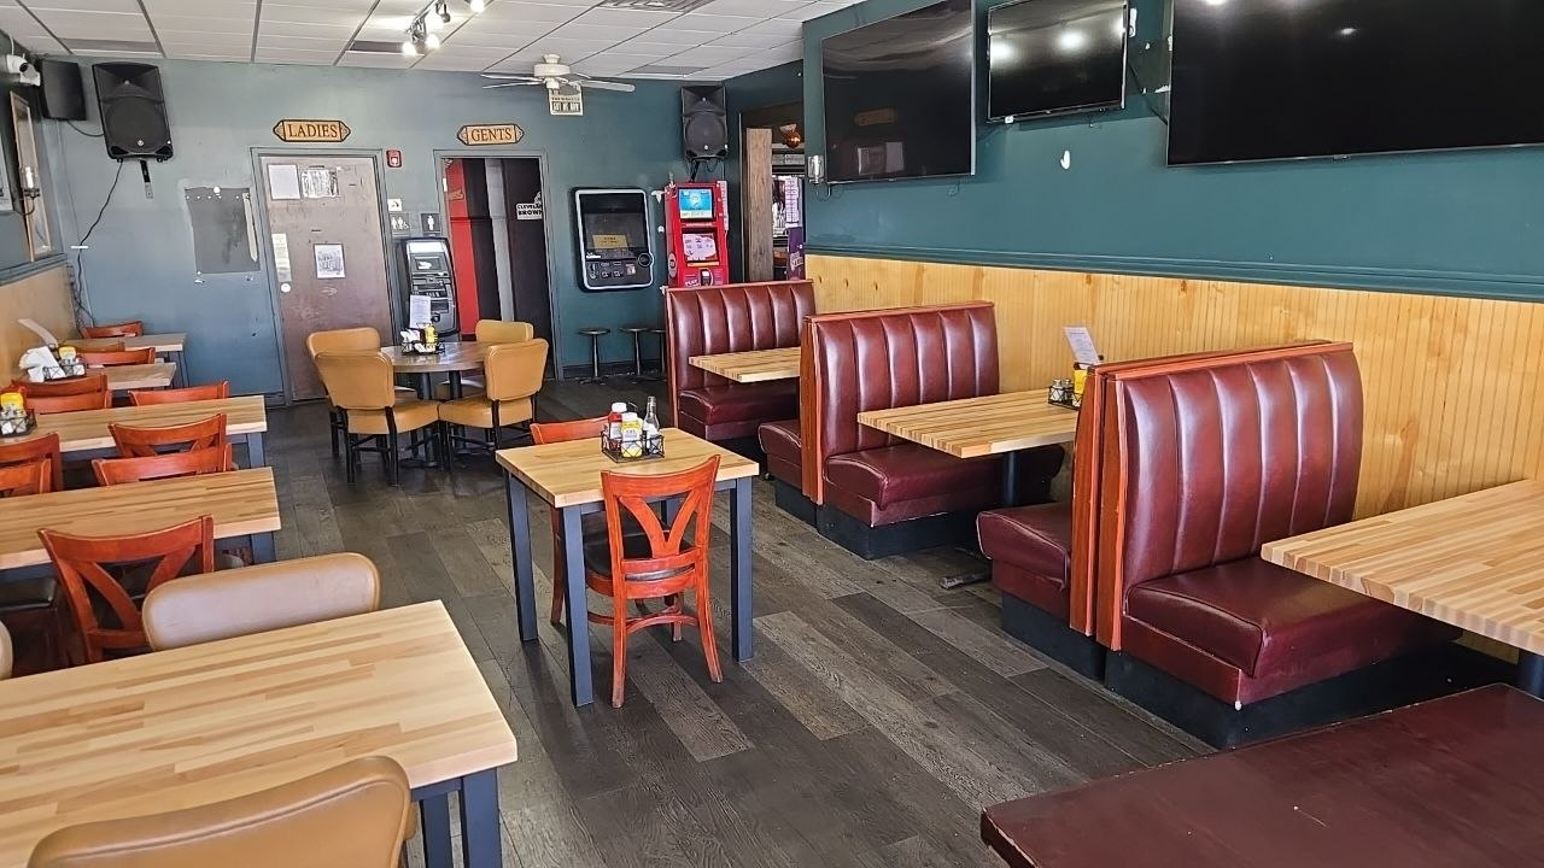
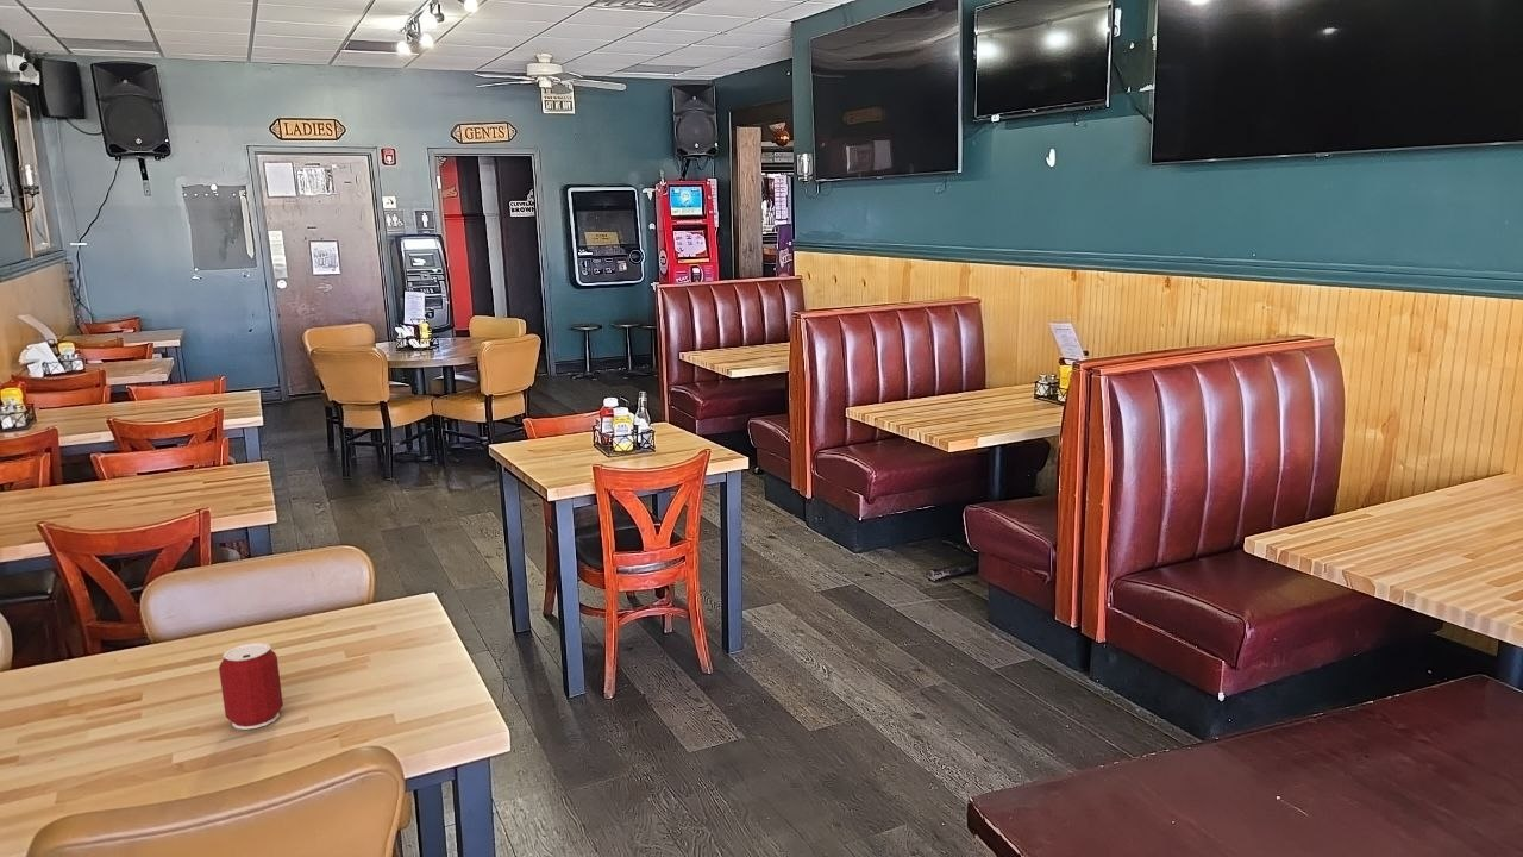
+ can [218,642,284,731]
